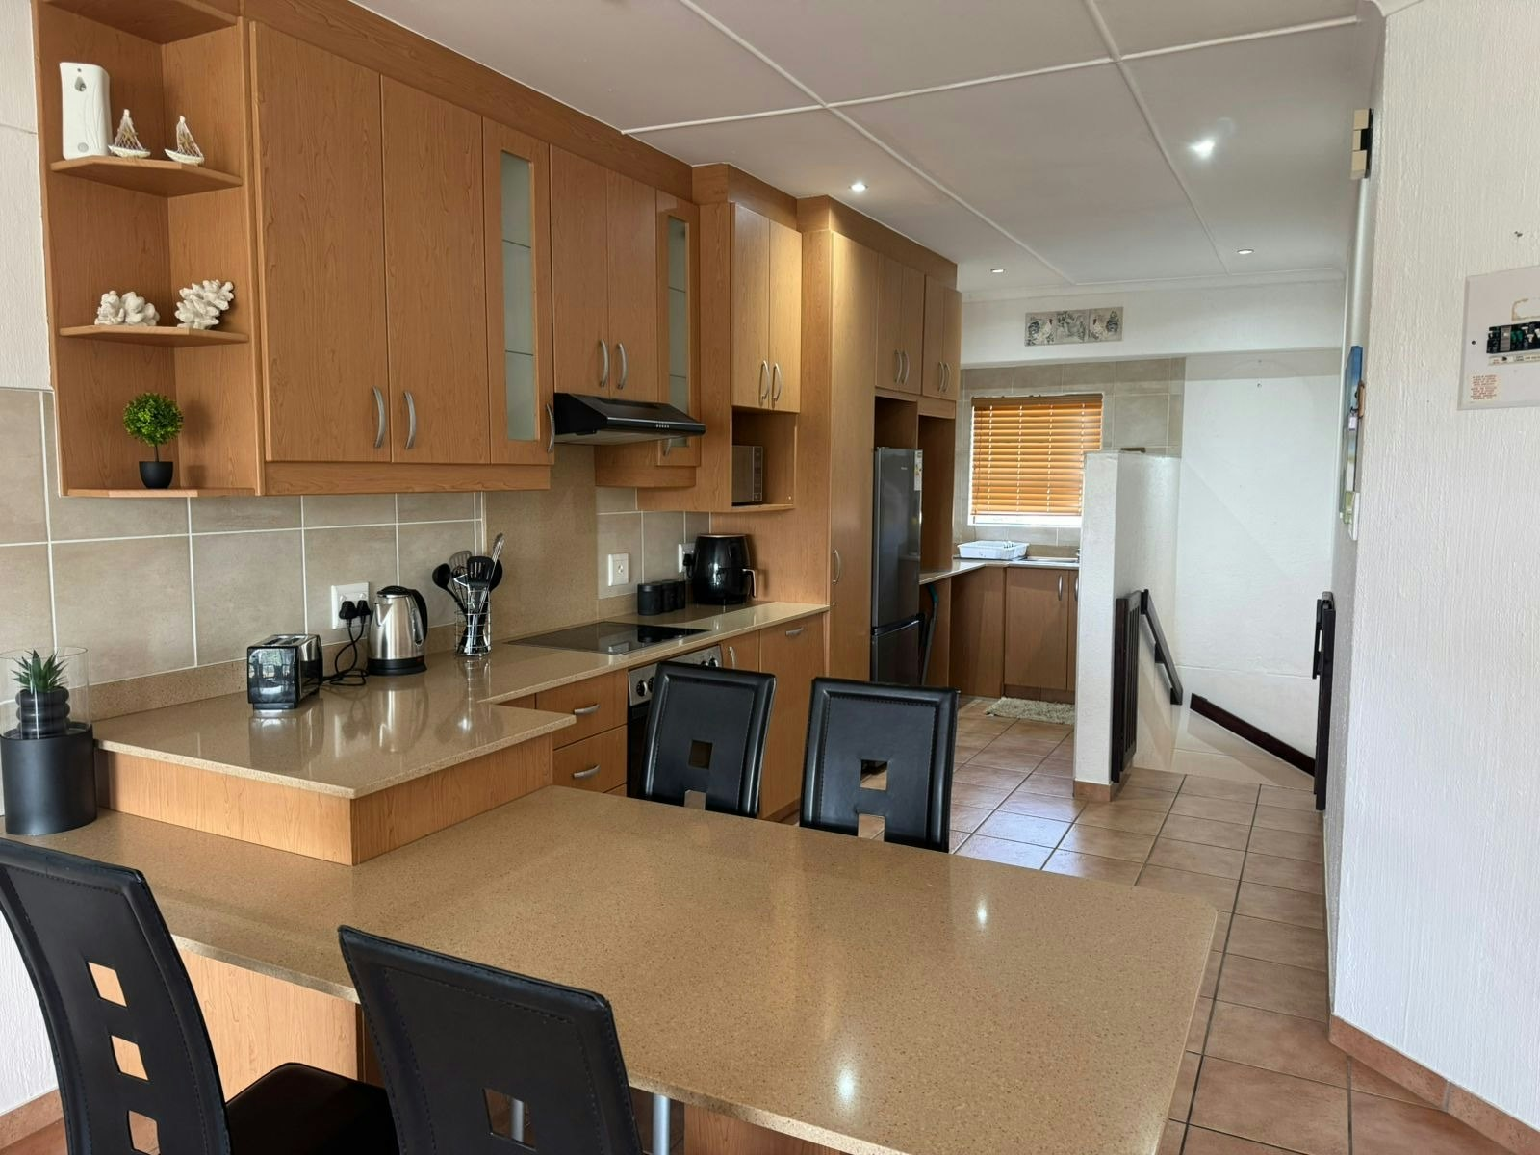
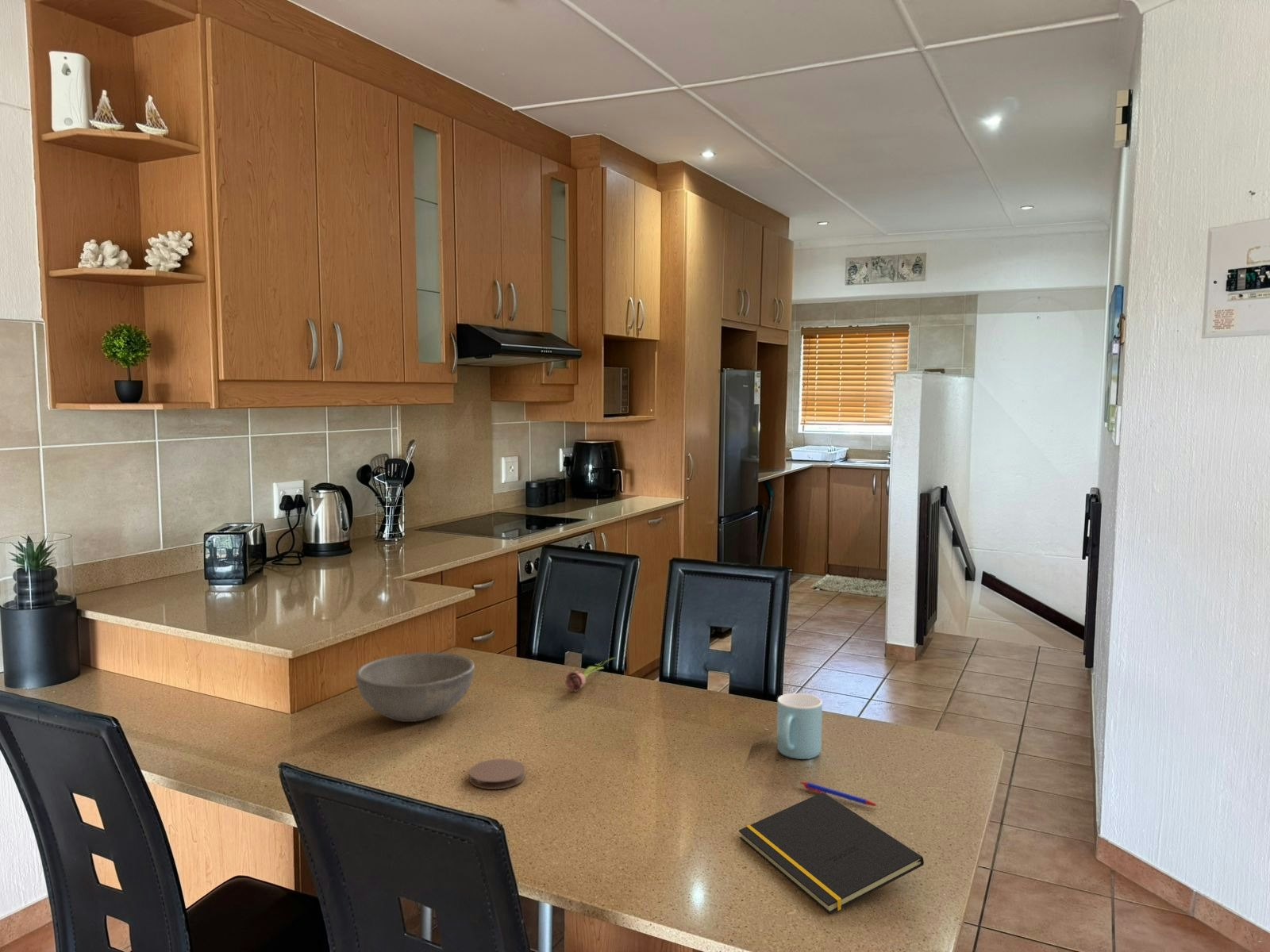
+ pen [800,781,879,807]
+ bowl [355,651,475,723]
+ flower [564,657,616,692]
+ mug [776,693,823,760]
+ coaster [468,758,526,790]
+ notepad [738,792,925,915]
